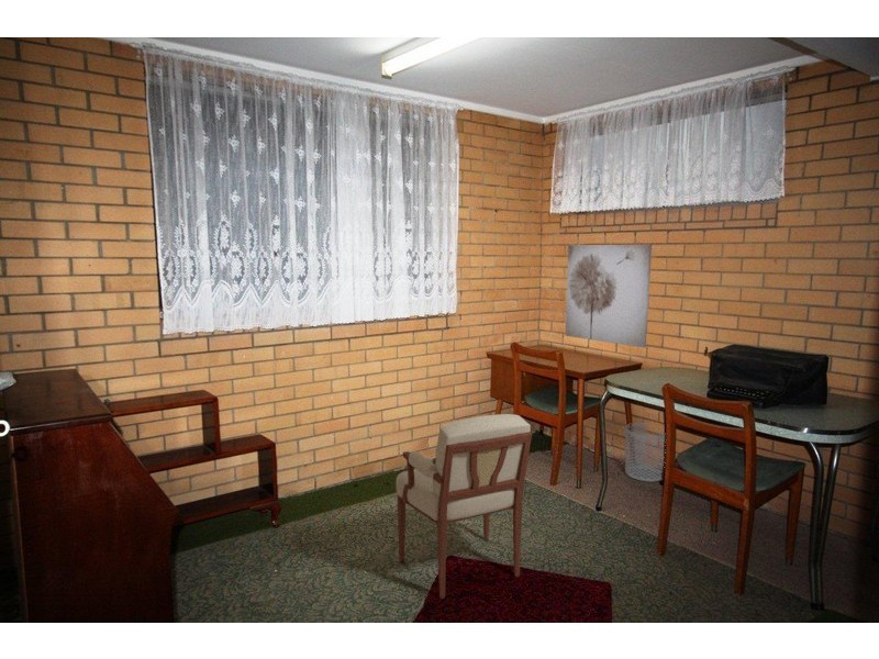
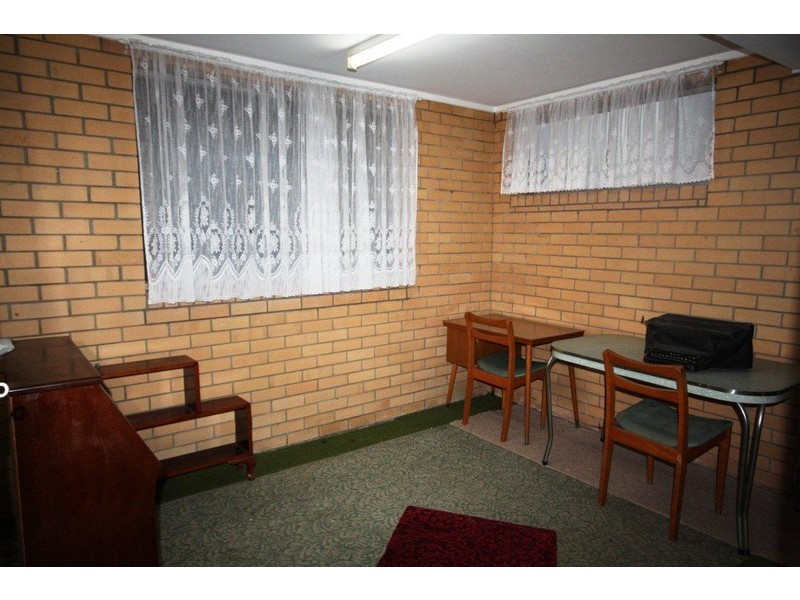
- armchair [396,413,533,600]
- waste bin [624,422,666,483]
- wall art [564,244,653,348]
